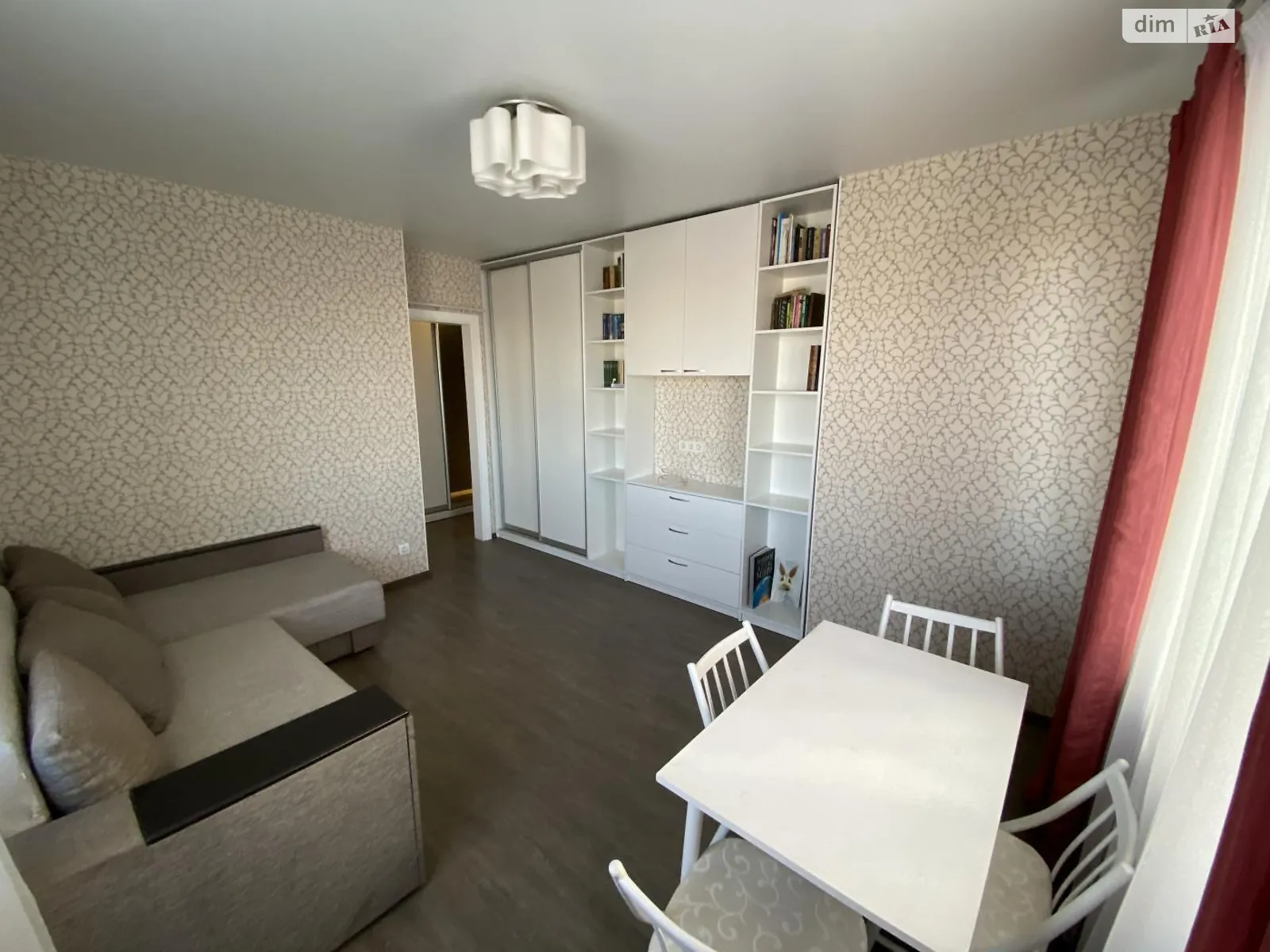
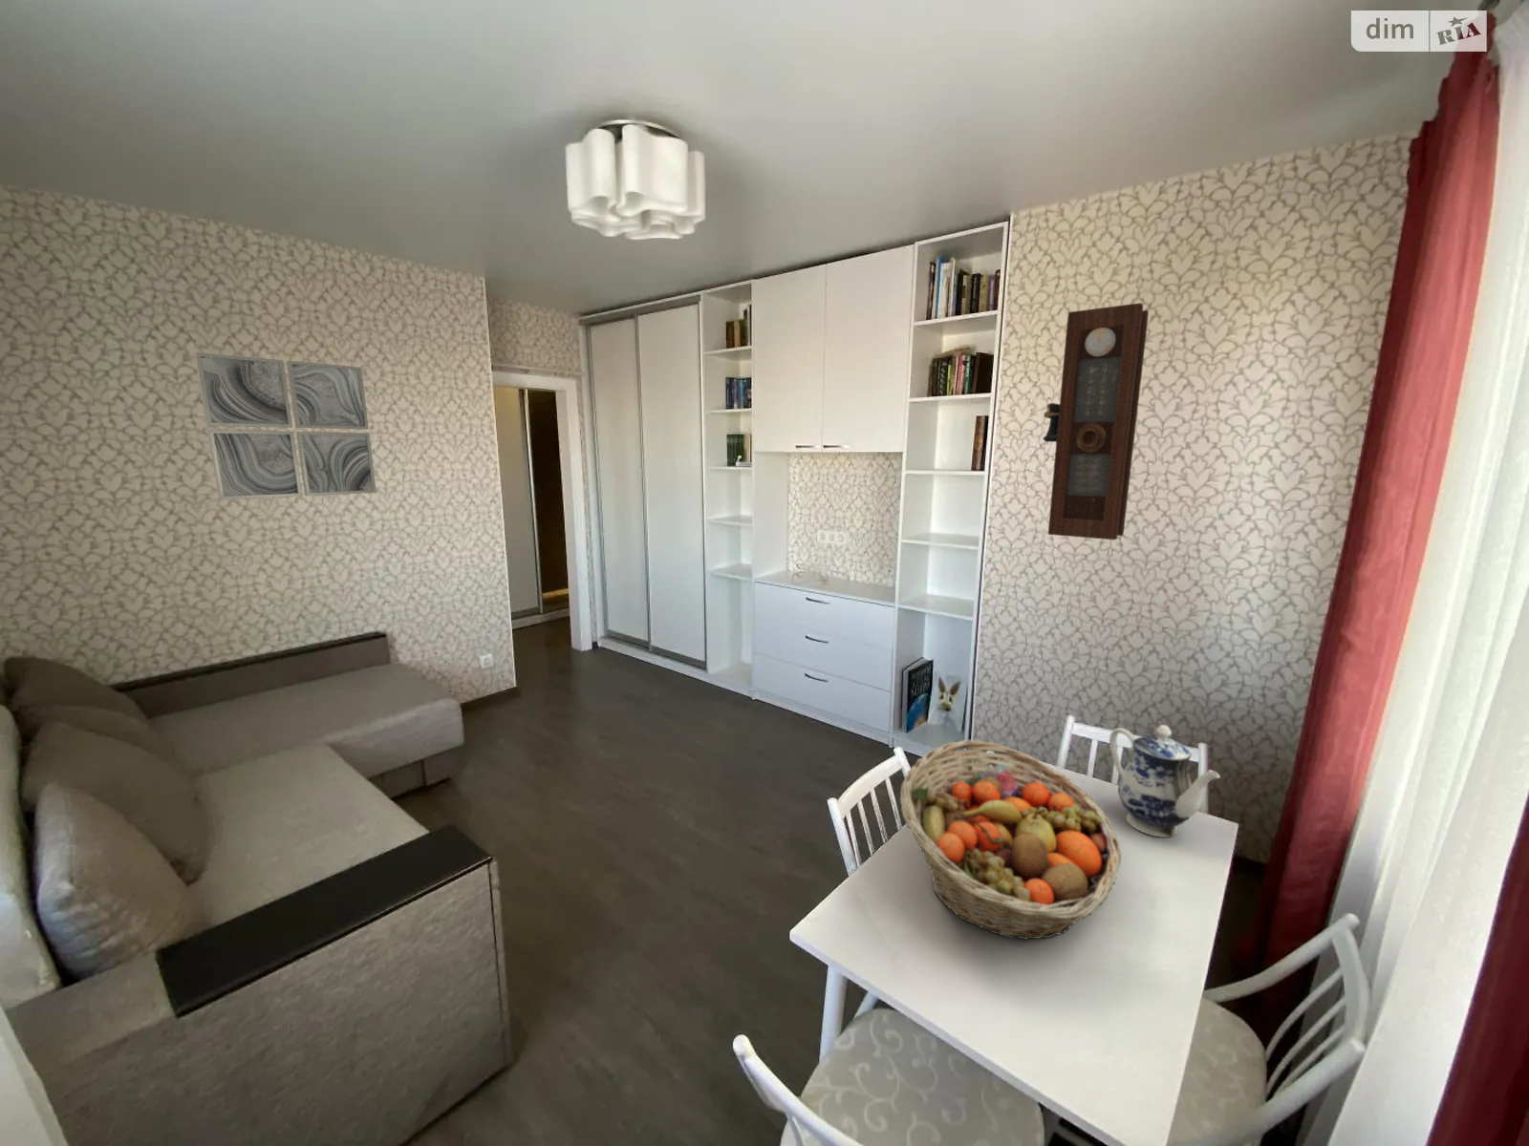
+ pendulum clock [1043,302,1150,540]
+ teapot [1109,723,1221,839]
+ wall art [194,352,378,501]
+ fruit basket [899,739,1122,940]
